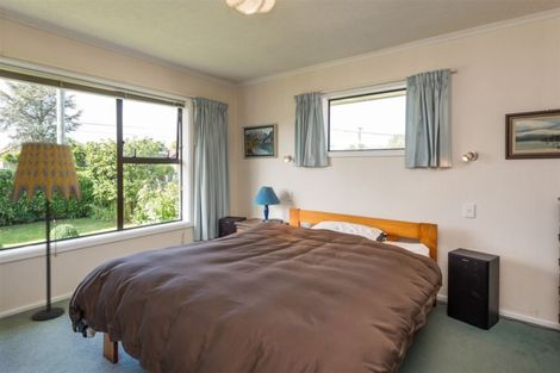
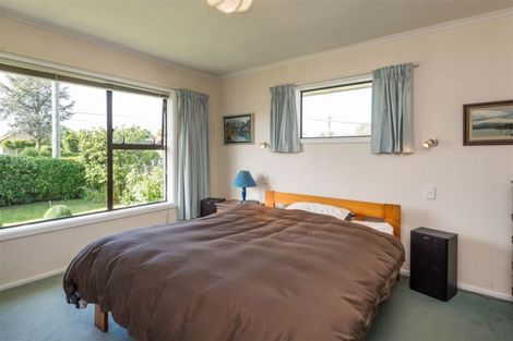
- floor lamp [8,141,83,322]
